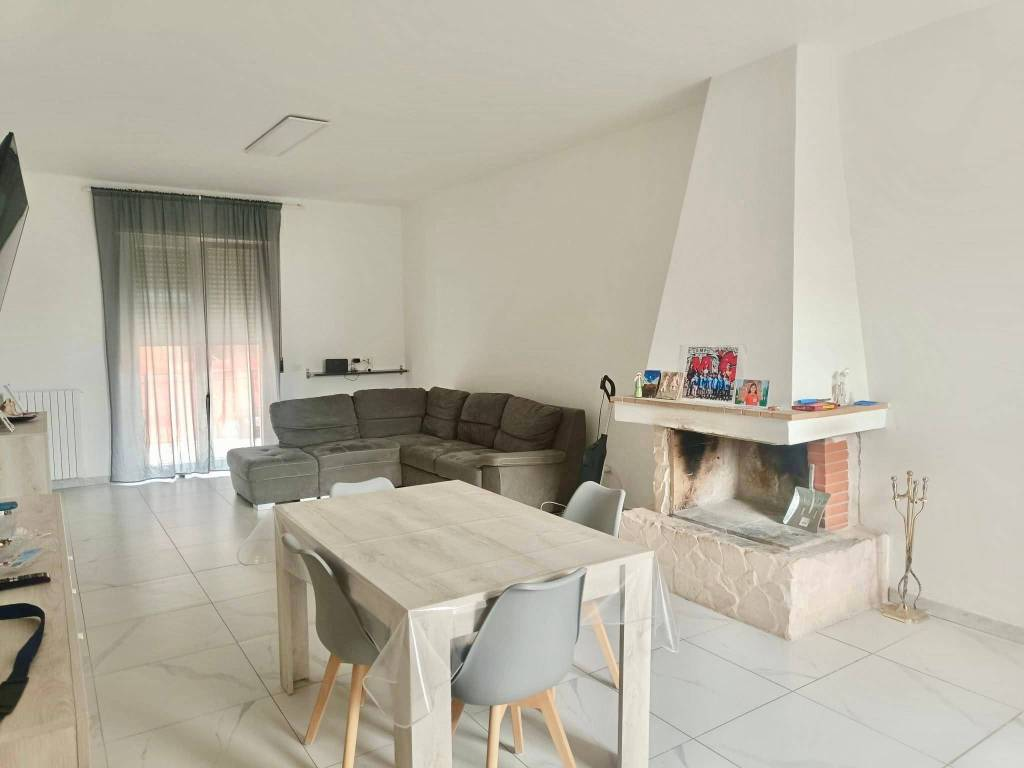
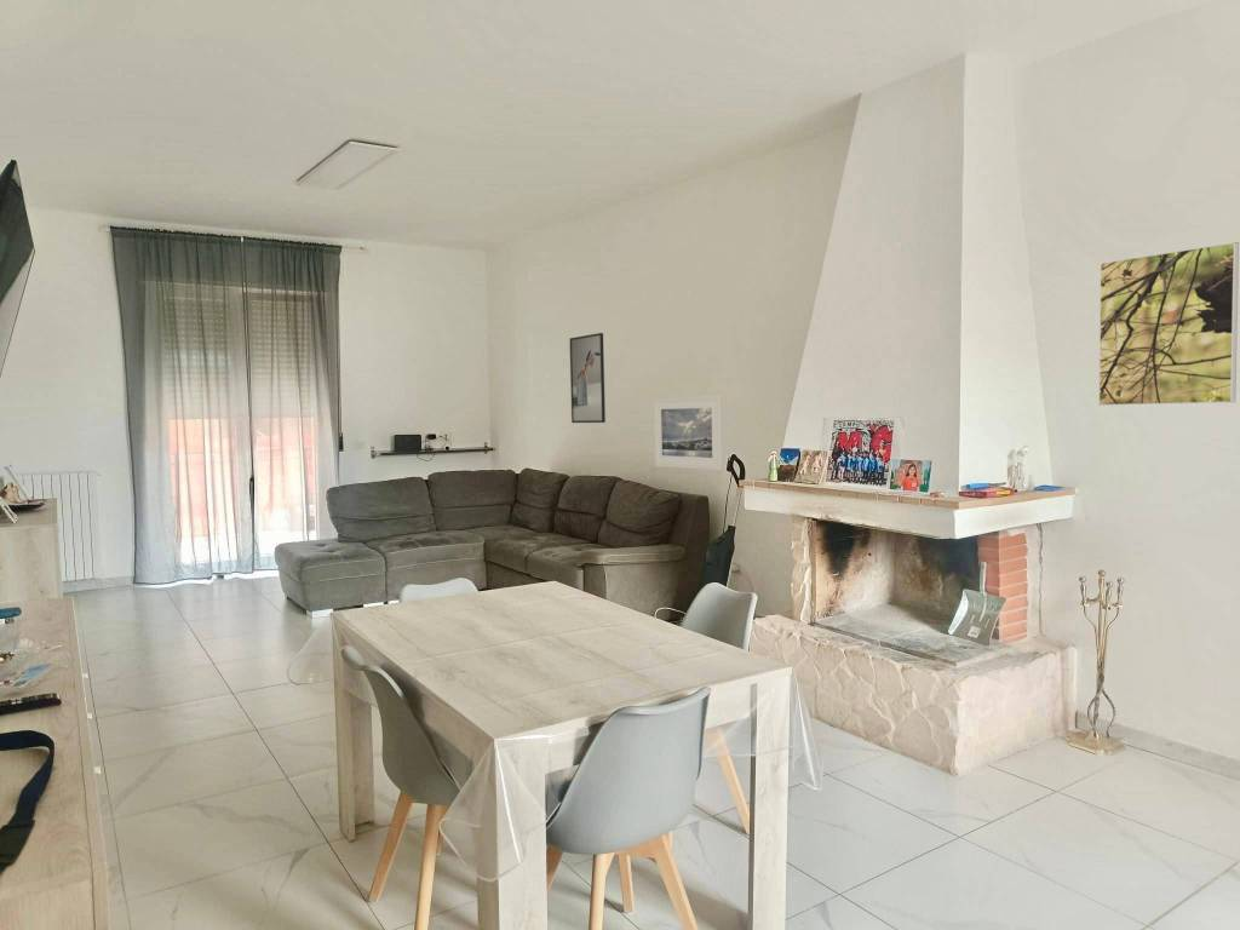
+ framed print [653,395,724,471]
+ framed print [1097,241,1240,407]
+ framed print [569,332,607,424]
